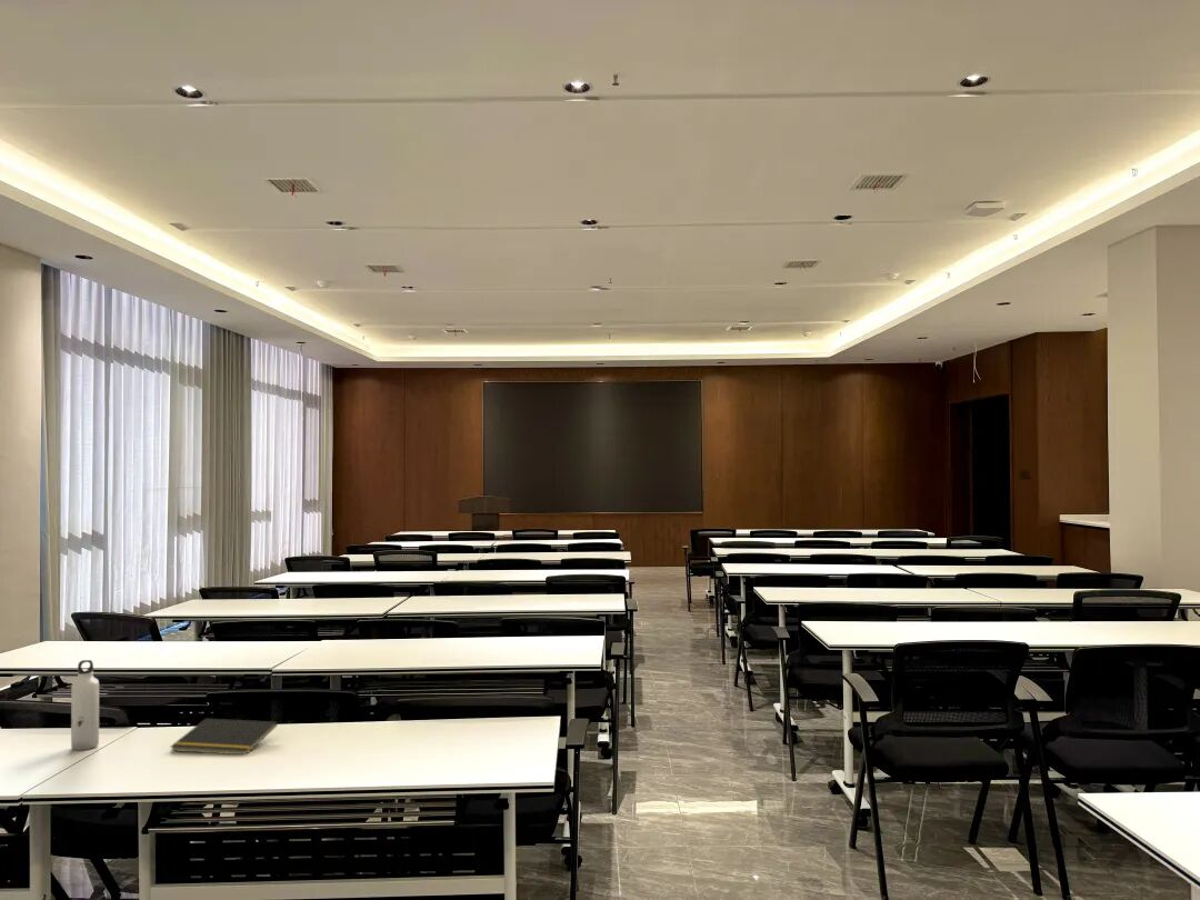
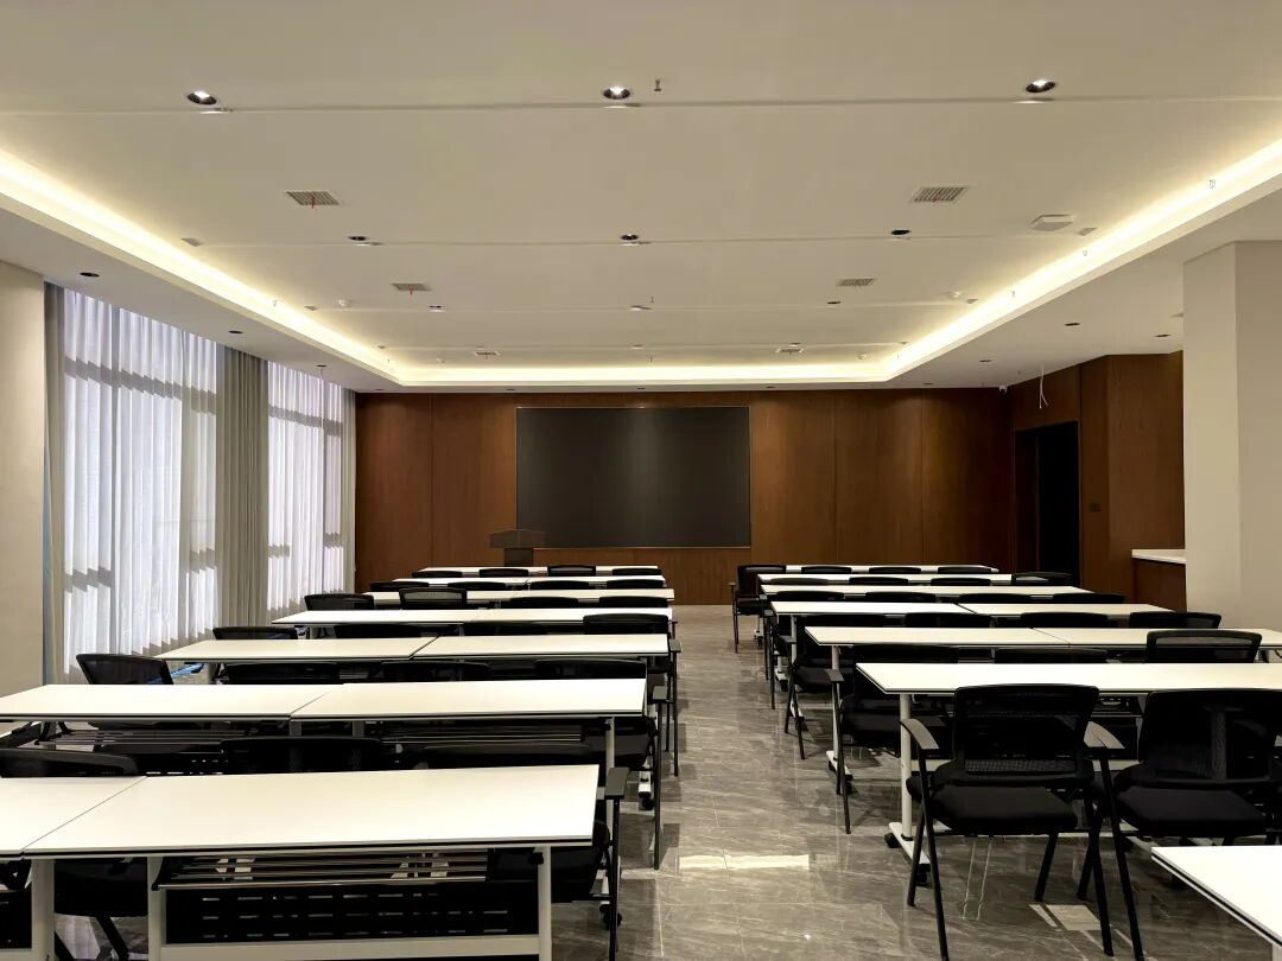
- notepad [170,718,278,756]
- water bottle [70,659,100,751]
